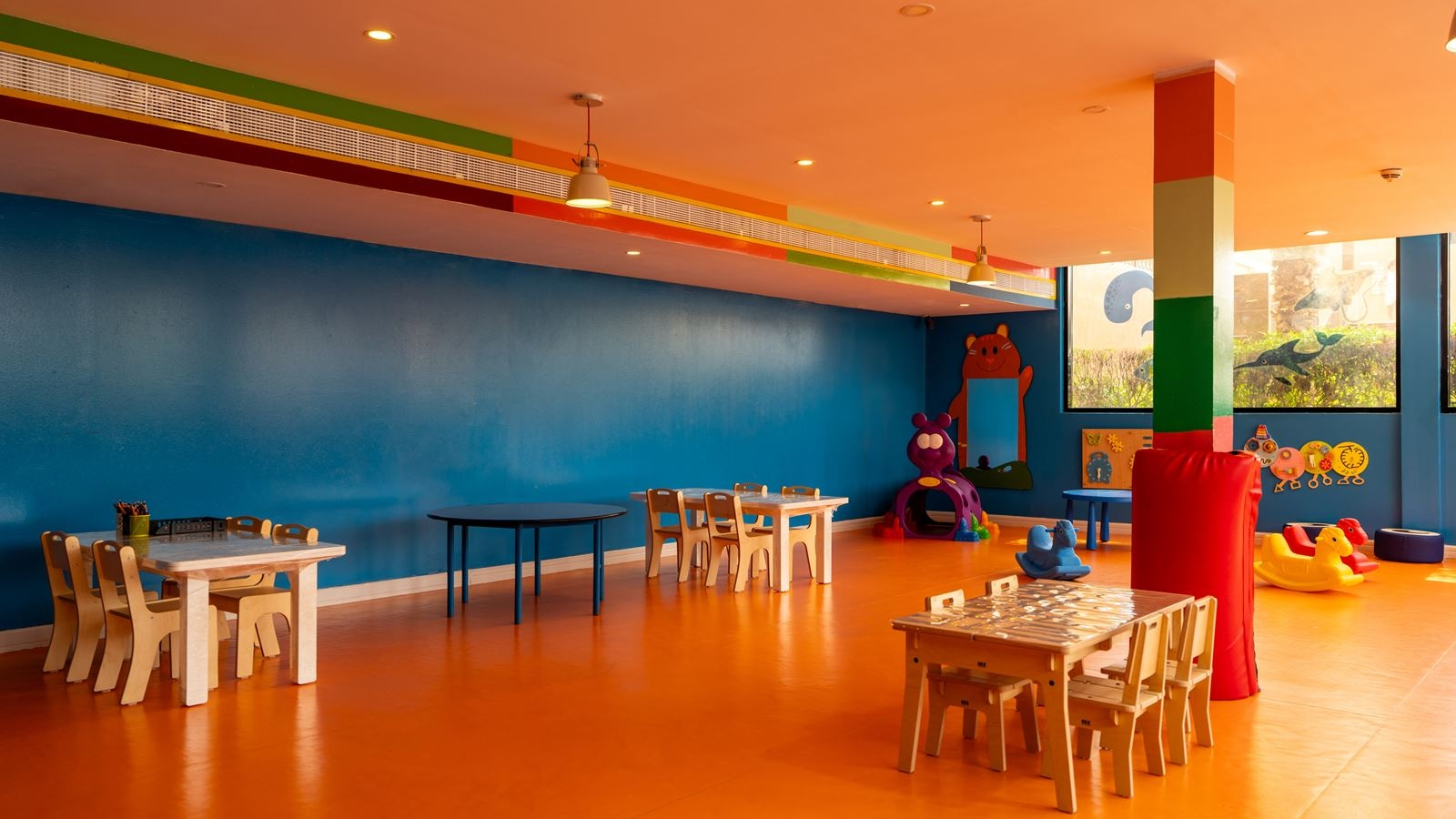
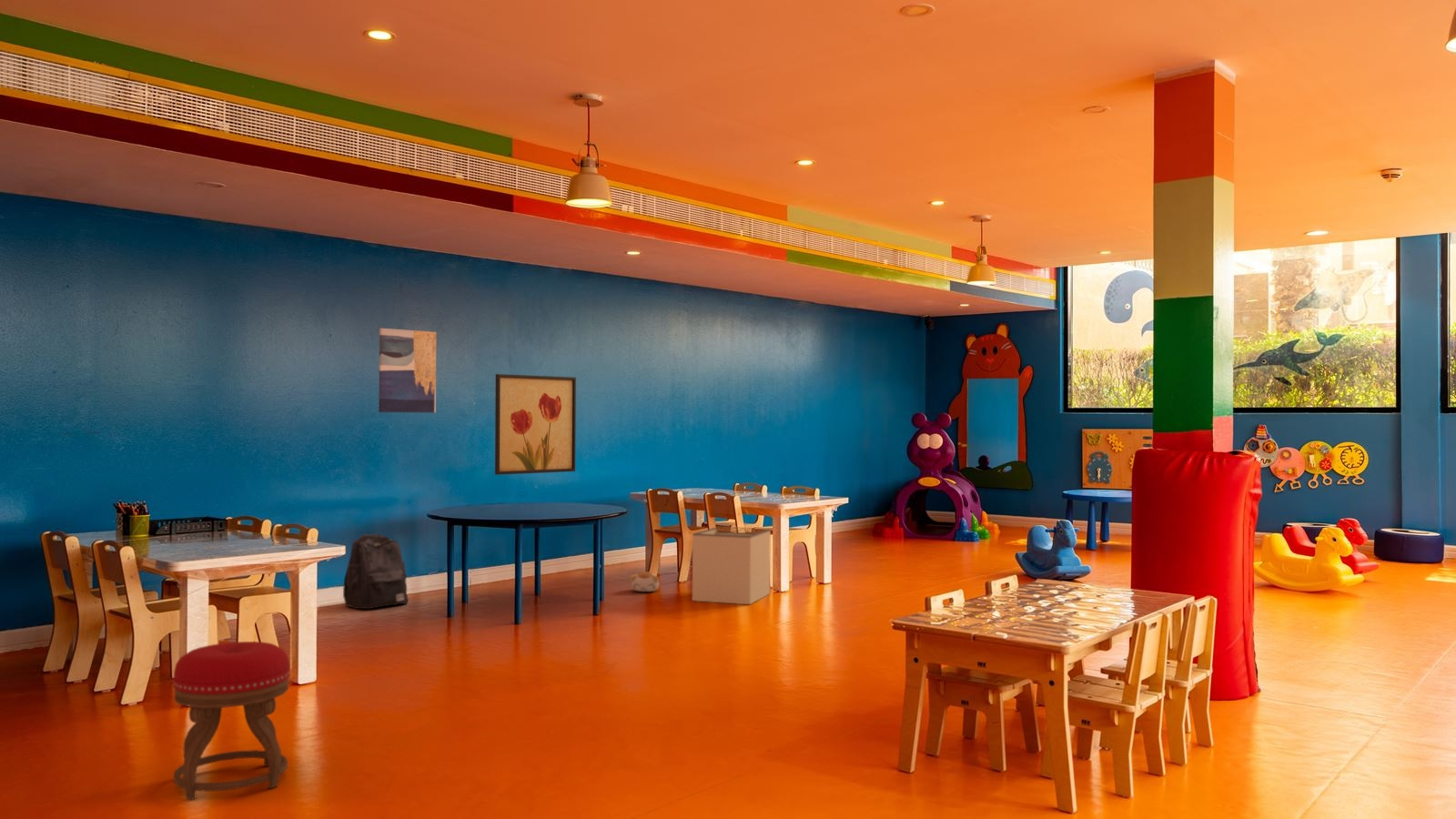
+ backpack [342,533,409,610]
+ storage bin [692,526,772,605]
+ wall art [494,373,577,476]
+ stool [172,641,291,801]
+ plush toy [630,571,660,592]
+ wall art [378,328,437,413]
